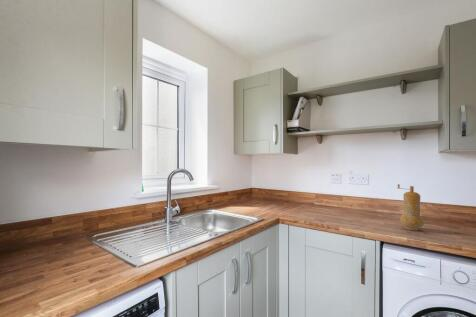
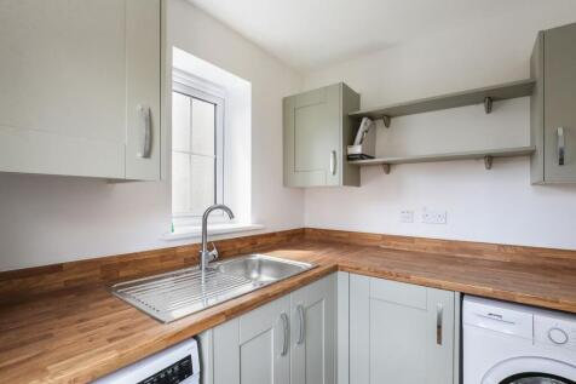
- pepper mill [397,183,425,232]
